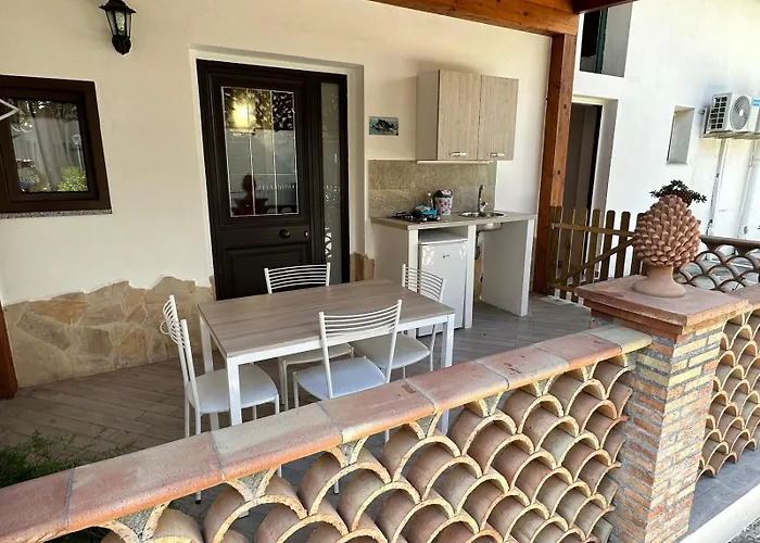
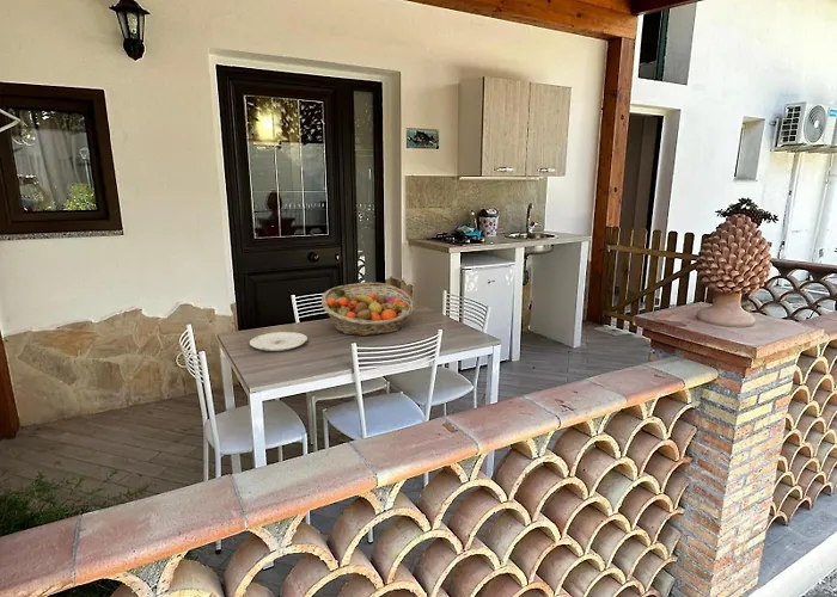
+ plate [249,331,308,352]
+ fruit basket [320,282,416,337]
